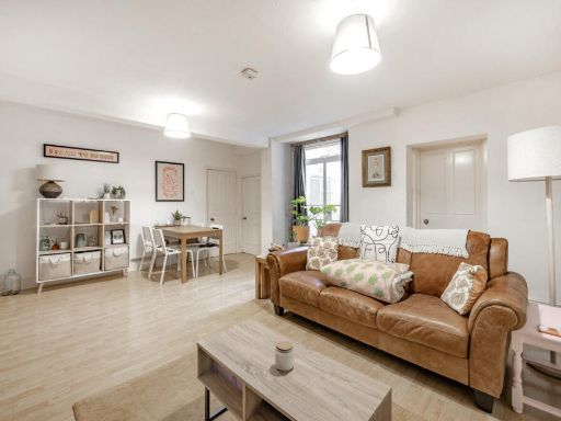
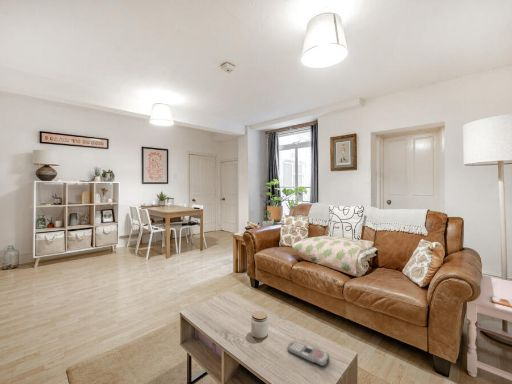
+ remote control [287,340,330,367]
